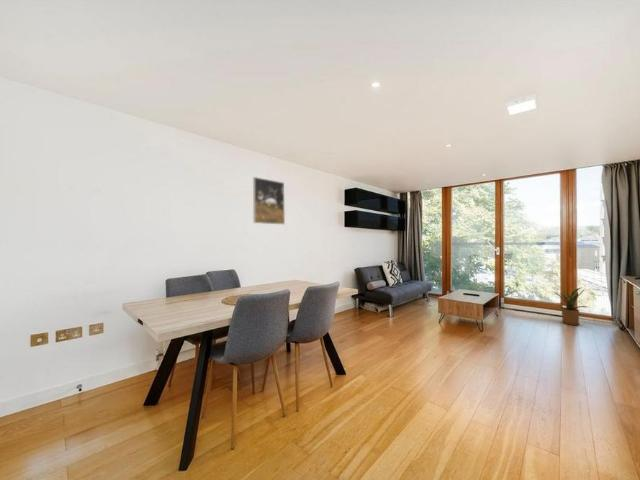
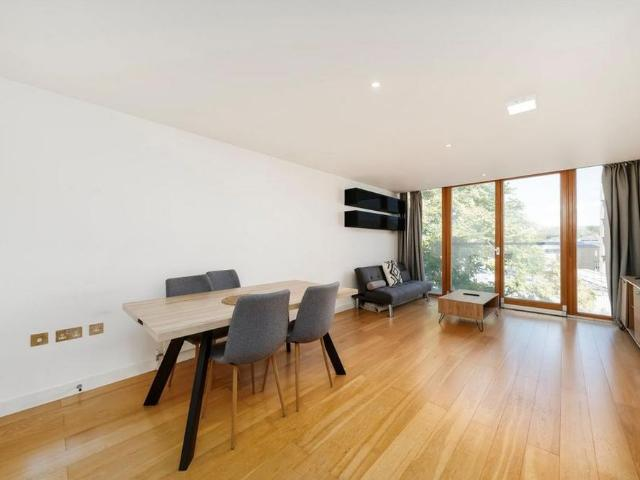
- house plant [549,286,591,326]
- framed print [252,176,286,225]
